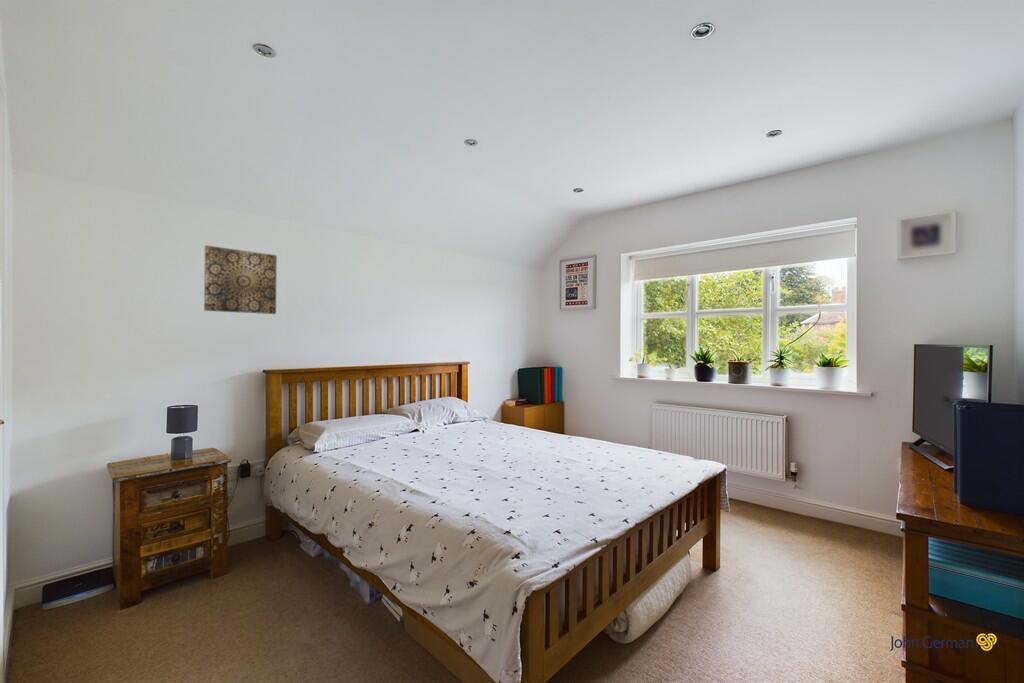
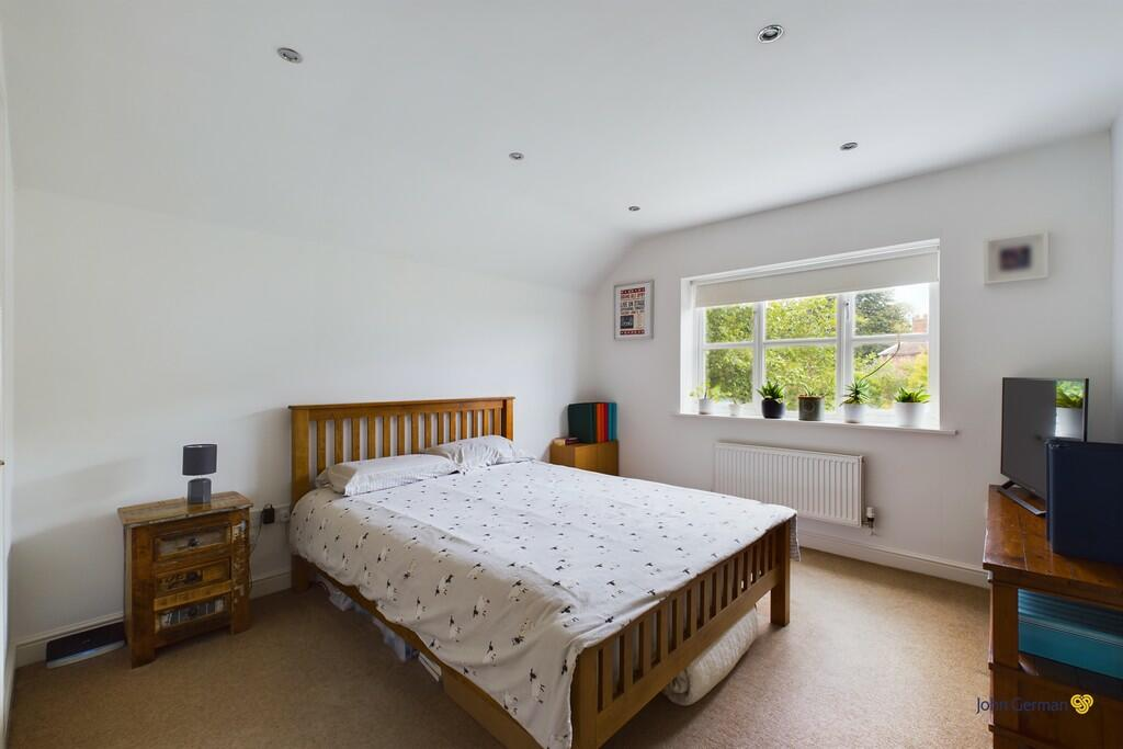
- wall art [203,245,278,315]
